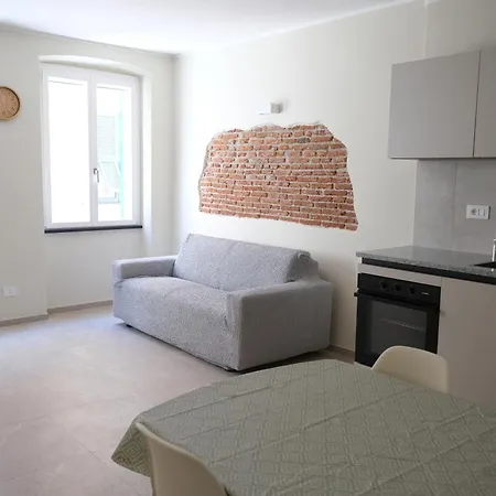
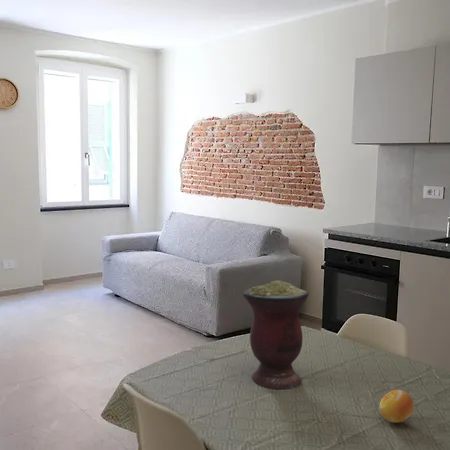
+ fruit [378,389,415,424]
+ vase [241,279,309,390]
